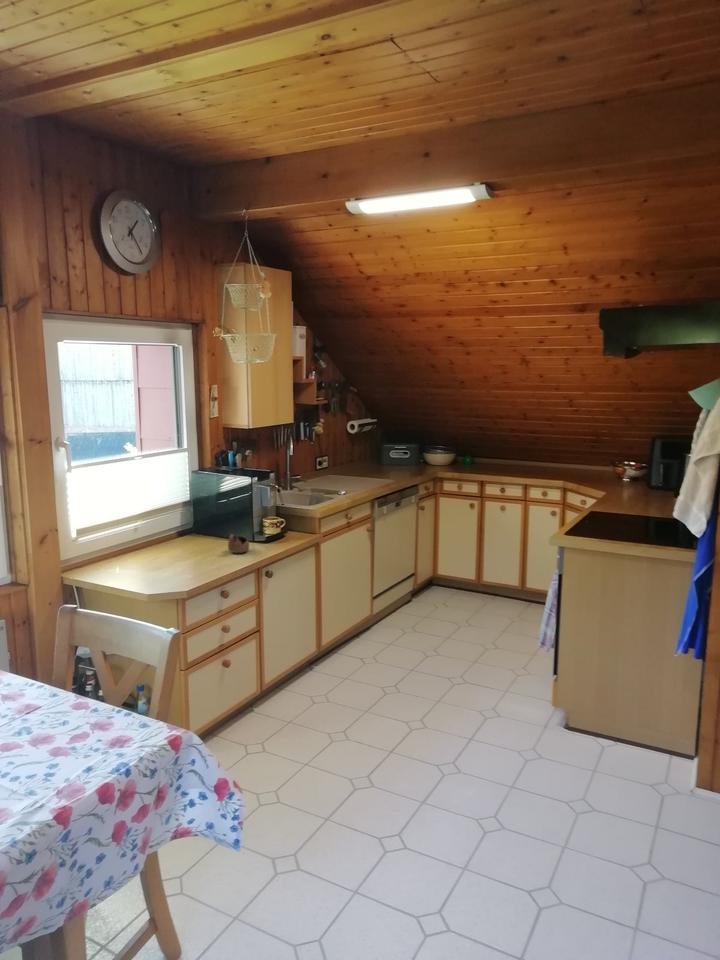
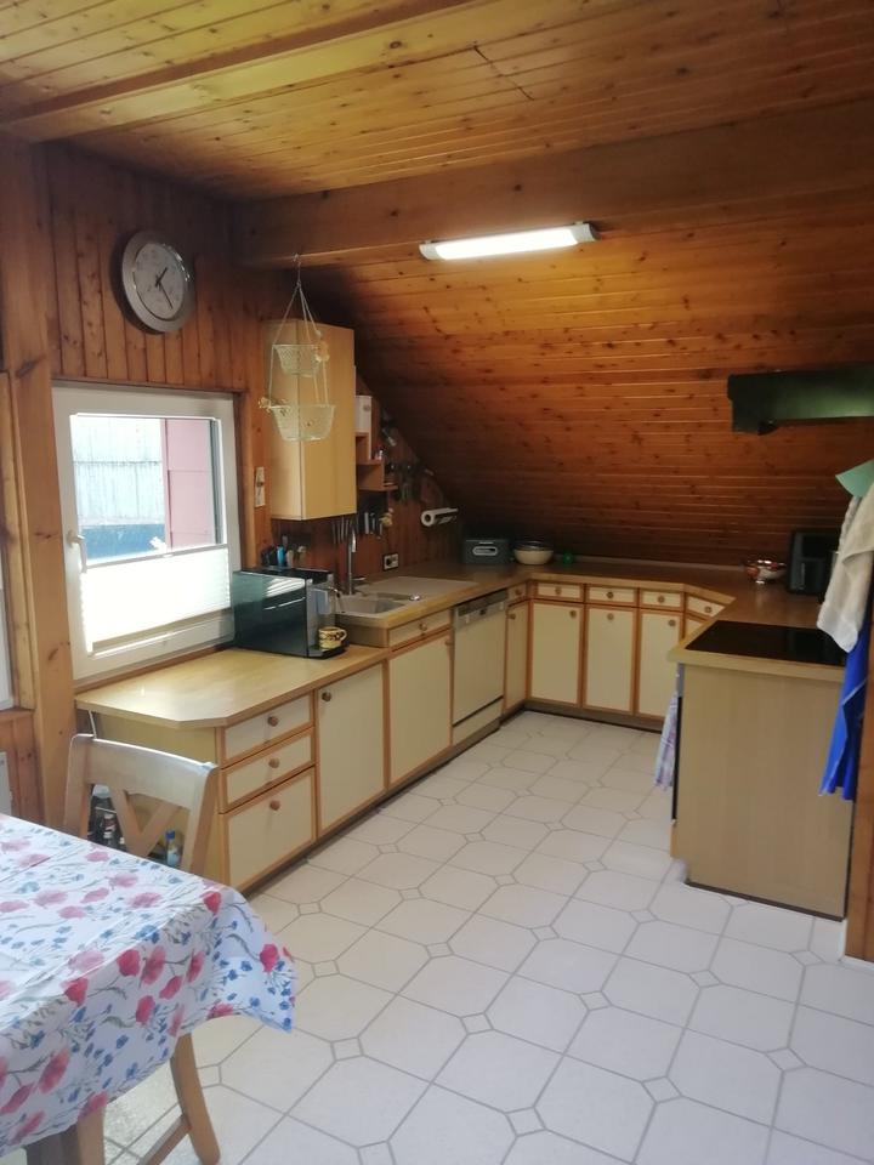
- cup [227,533,250,554]
